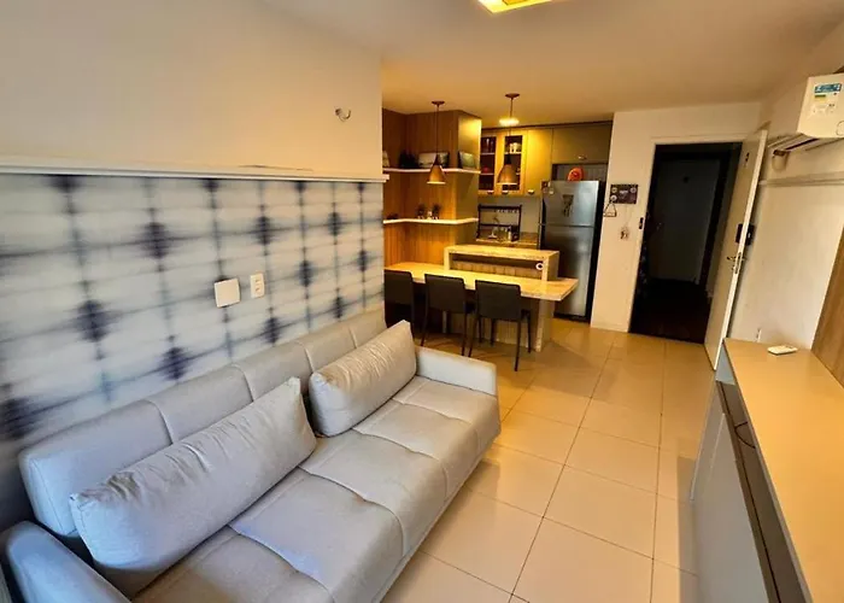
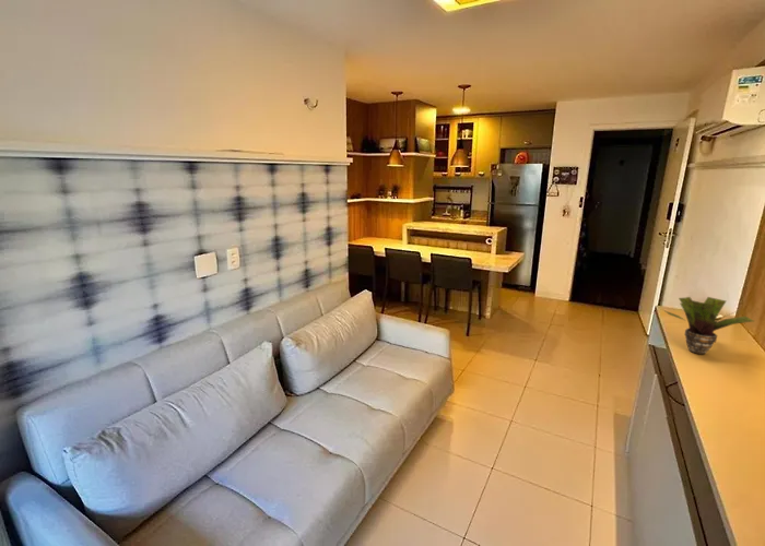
+ potted plant [662,296,754,356]
